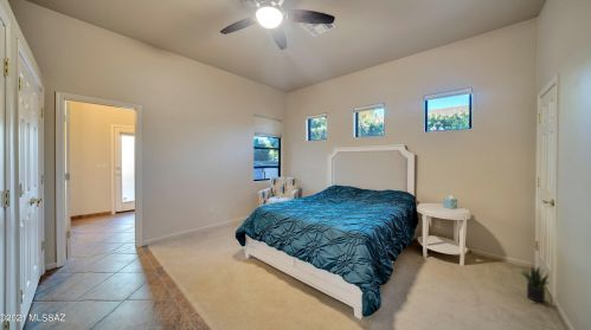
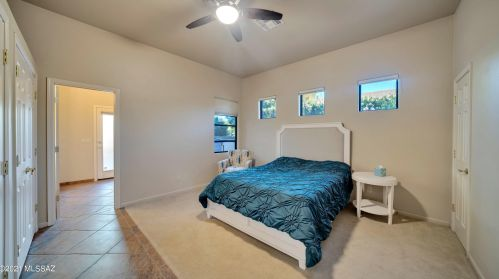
- potted plant [519,265,551,303]
